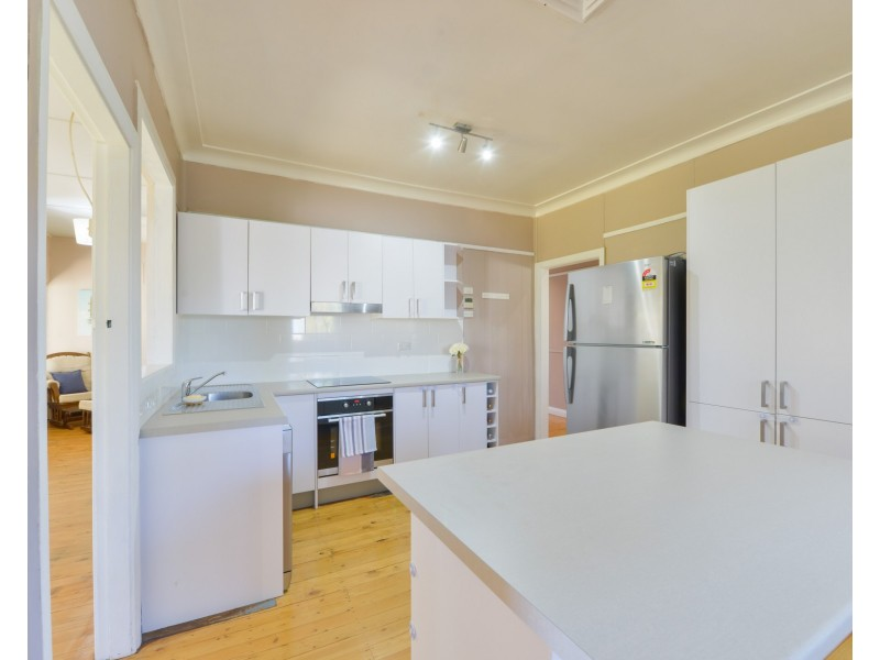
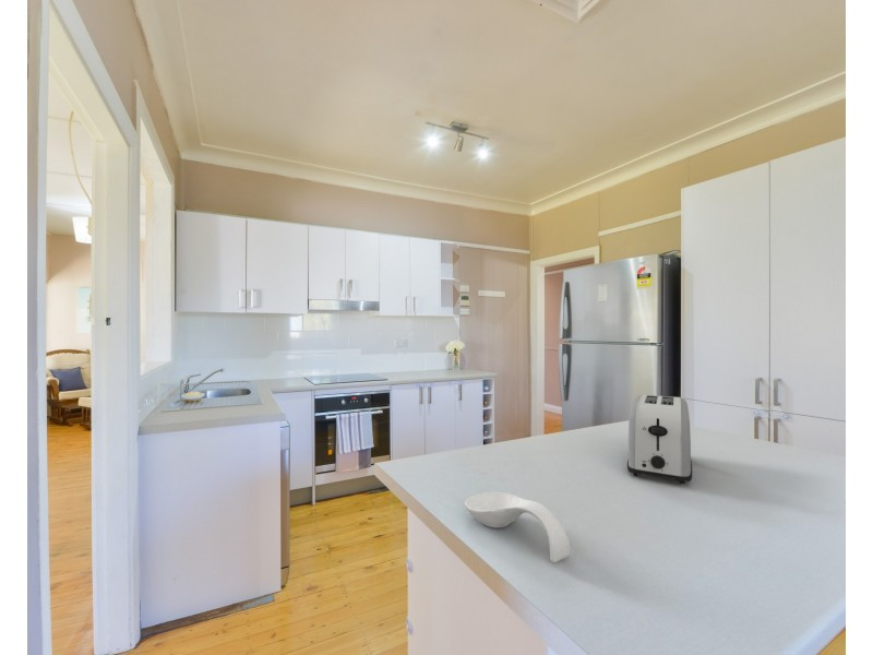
+ toaster [626,393,693,485]
+ spoon rest [464,491,572,563]
